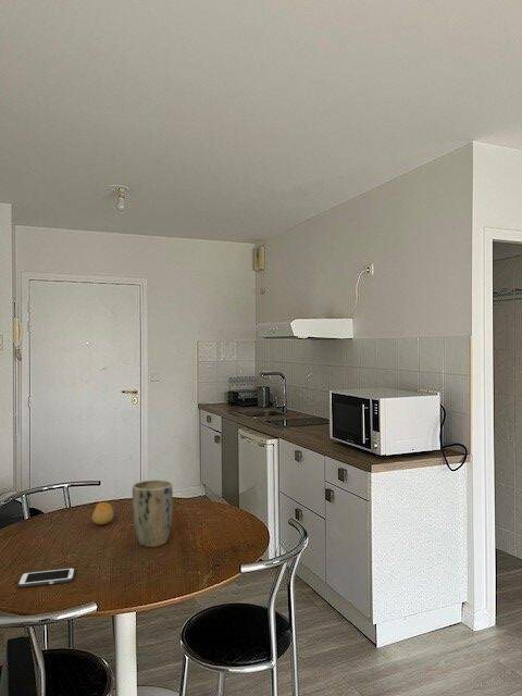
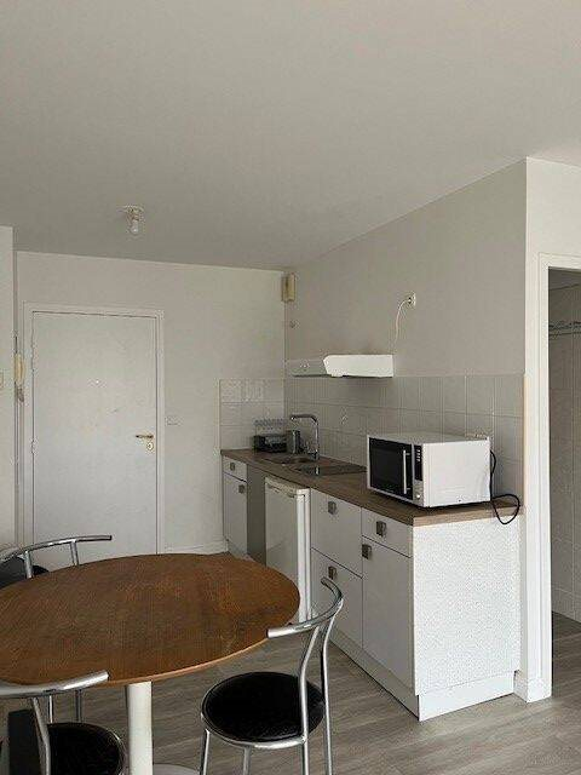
- plant pot [130,478,174,548]
- fruit [91,501,115,525]
- cell phone [16,567,76,588]
